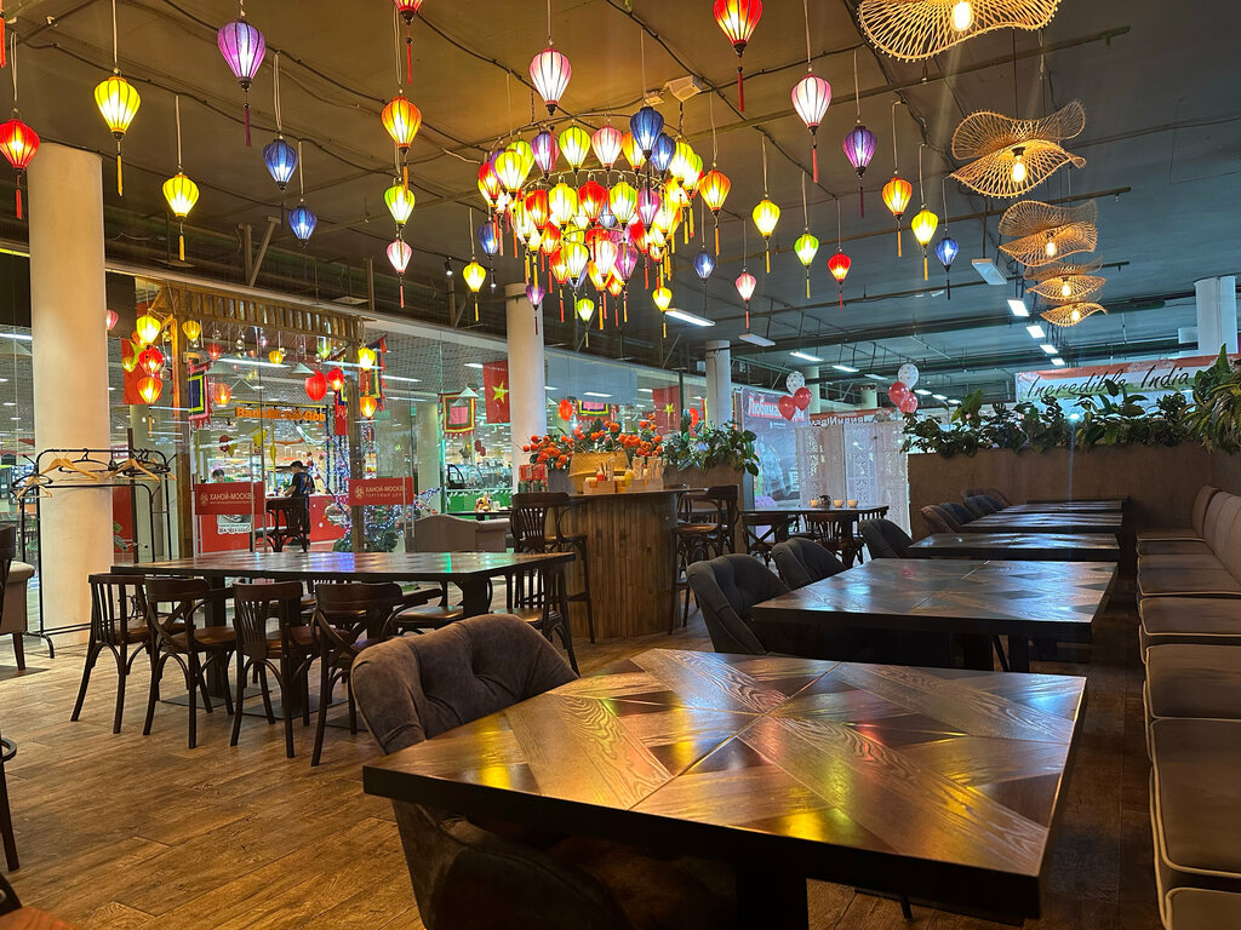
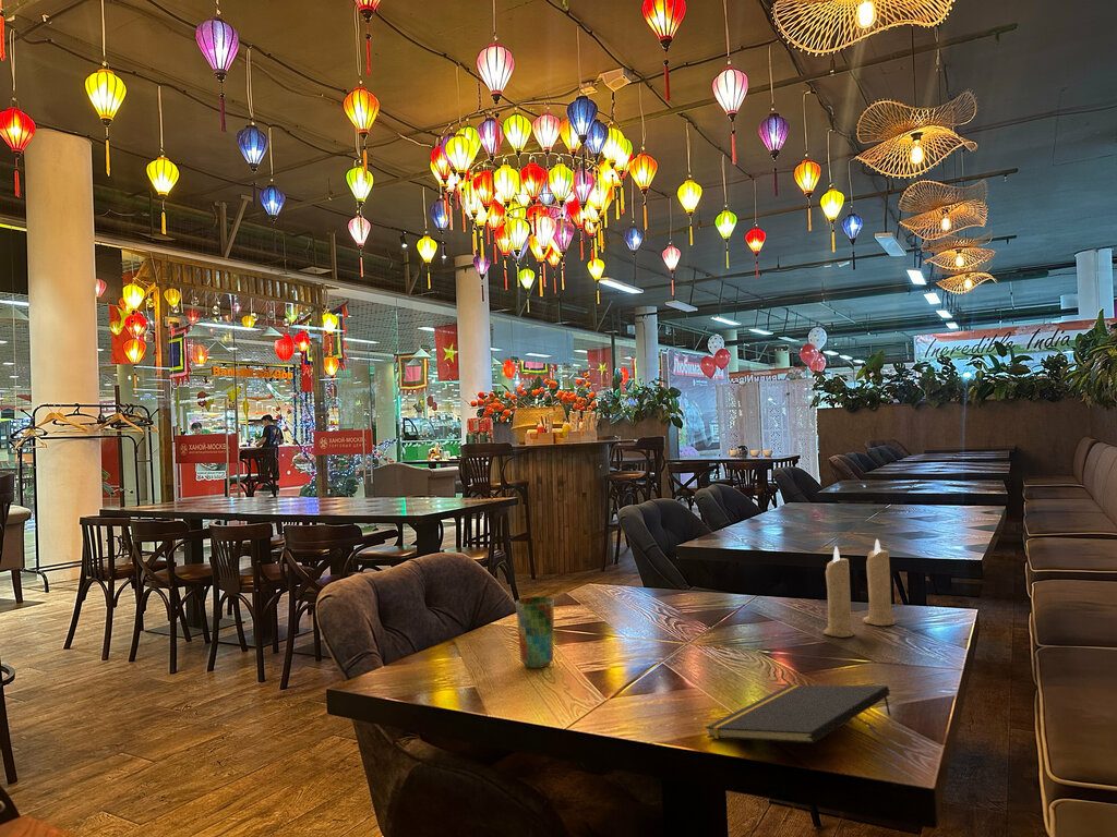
+ candle [821,538,897,639]
+ notepad [705,684,892,744]
+ cup [515,596,555,669]
